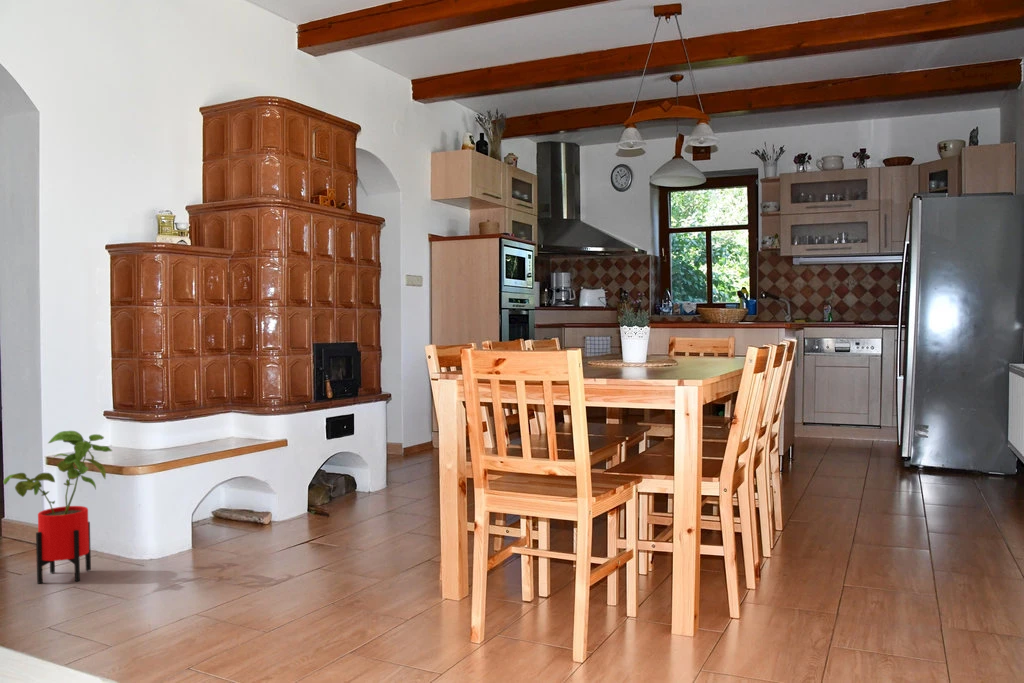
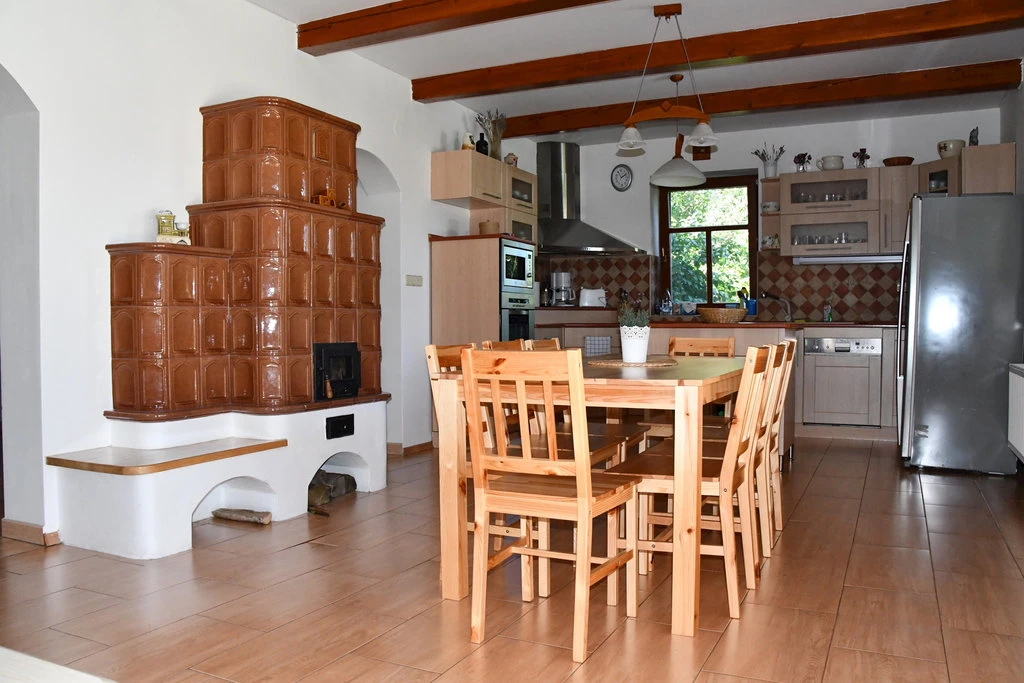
- house plant [2,430,113,585]
